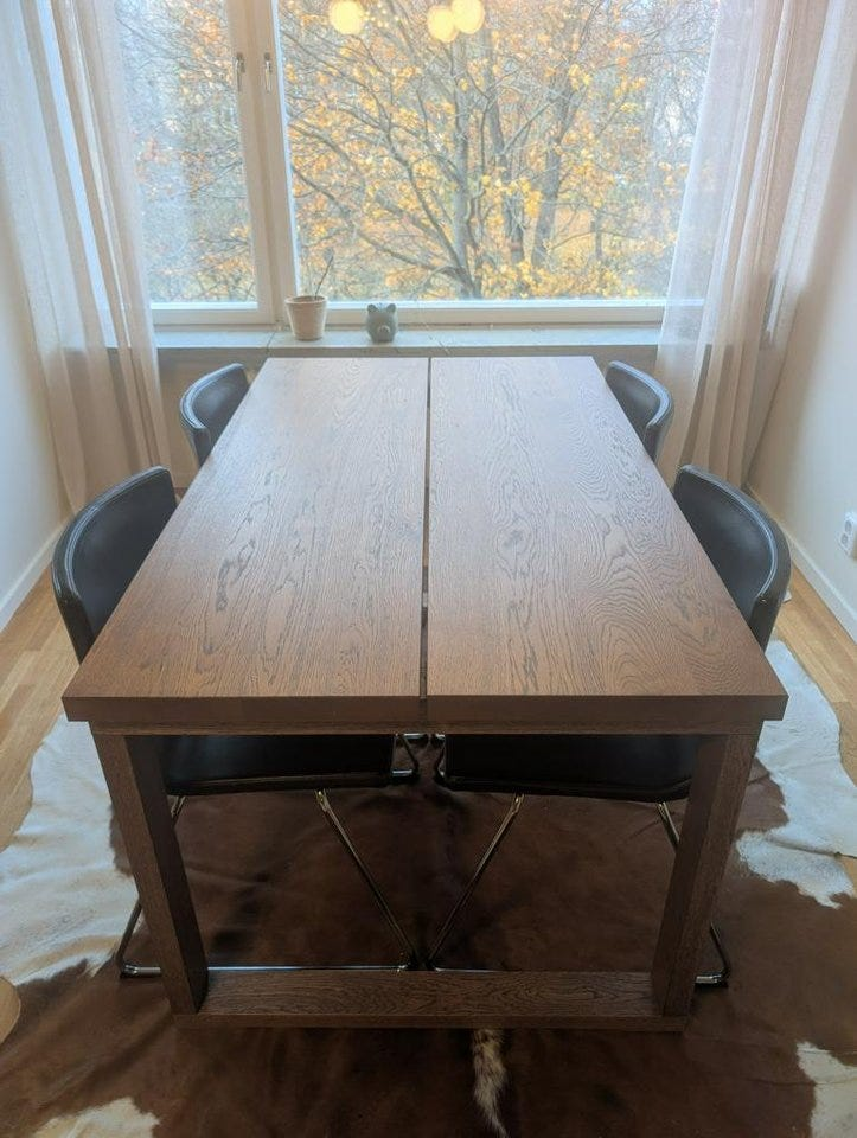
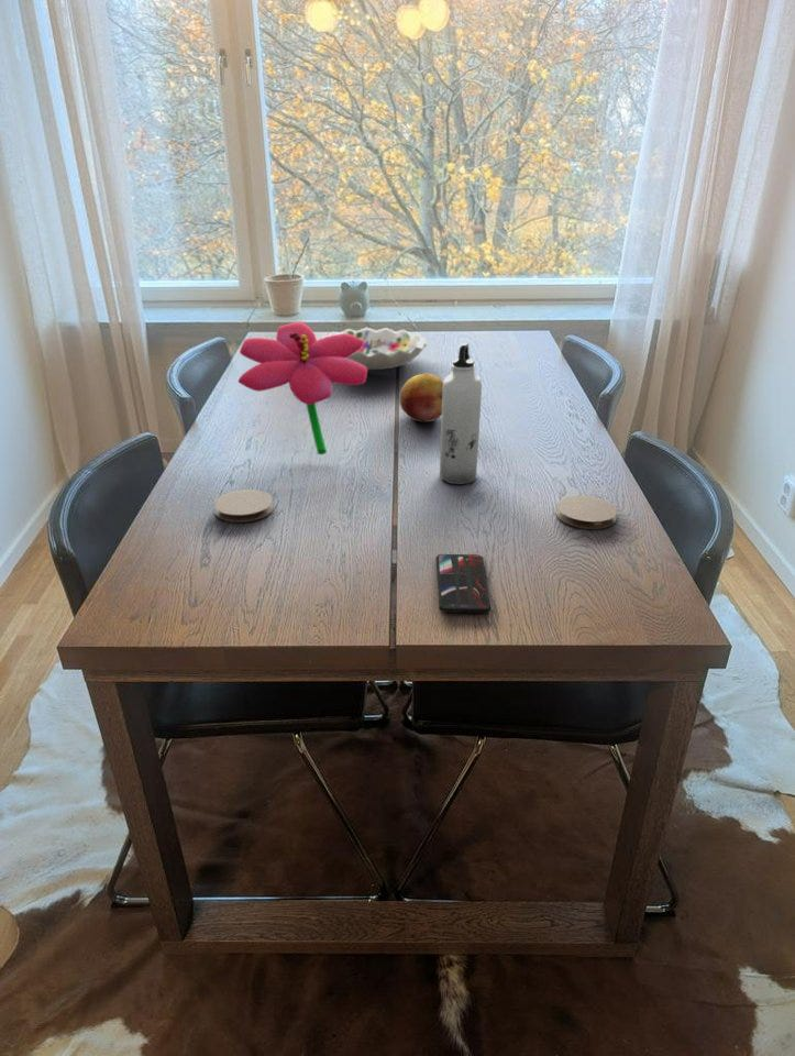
+ decorative bowl [320,327,428,371]
+ coaster [555,494,618,530]
+ water bottle [439,342,483,485]
+ fruit [399,373,444,424]
+ coaster [213,488,275,524]
+ flower [236,321,368,455]
+ smartphone [435,553,493,614]
